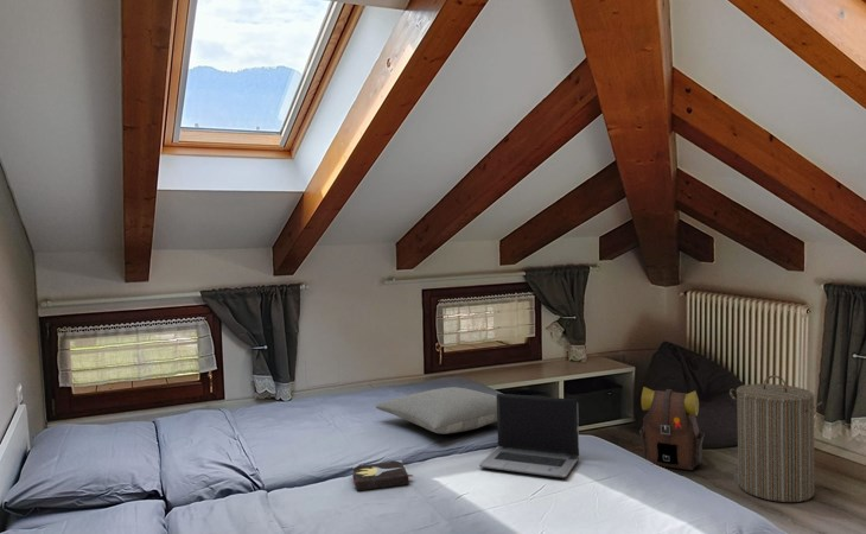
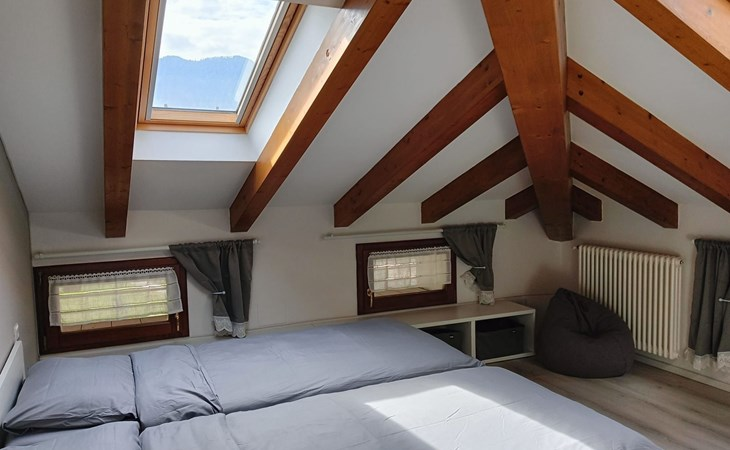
- hardback book [351,459,415,492]
- pillow [375,386,497,434]
- laptop computer [478,393,580,478]
- laundry hamper [728,374,823,503]
- backpack [638,386,706,471]
